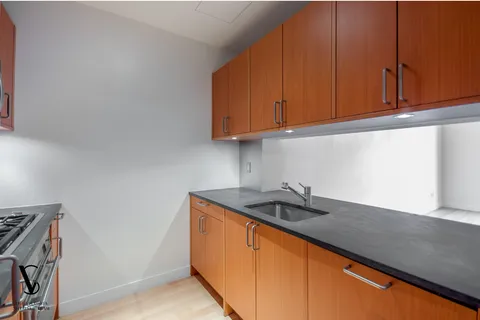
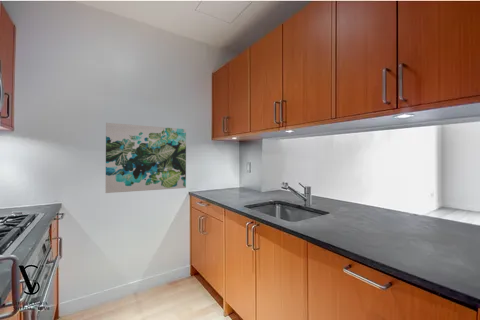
+ wall art [105,122,187,194]
